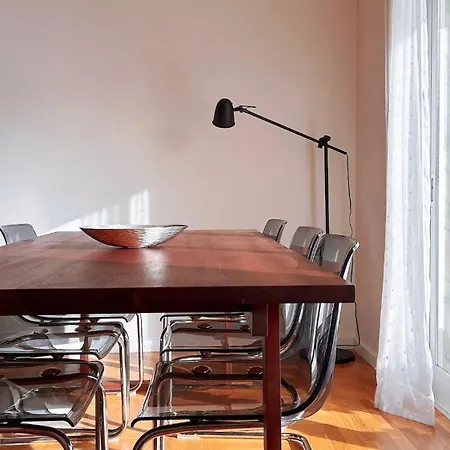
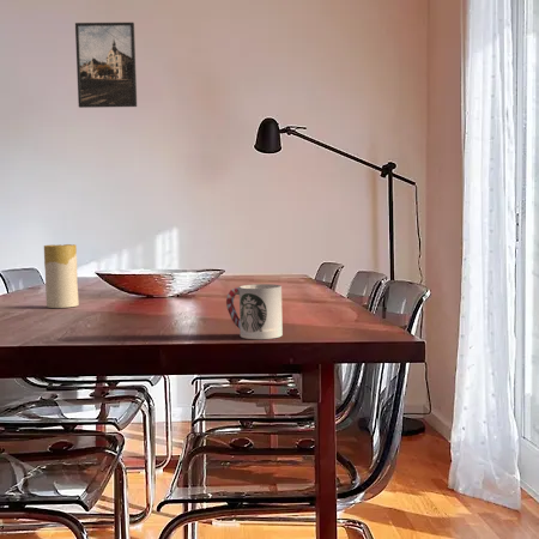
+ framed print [74,22,138,109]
+ candle [43,243,80,309]
+ cup [225,283,284,340]
